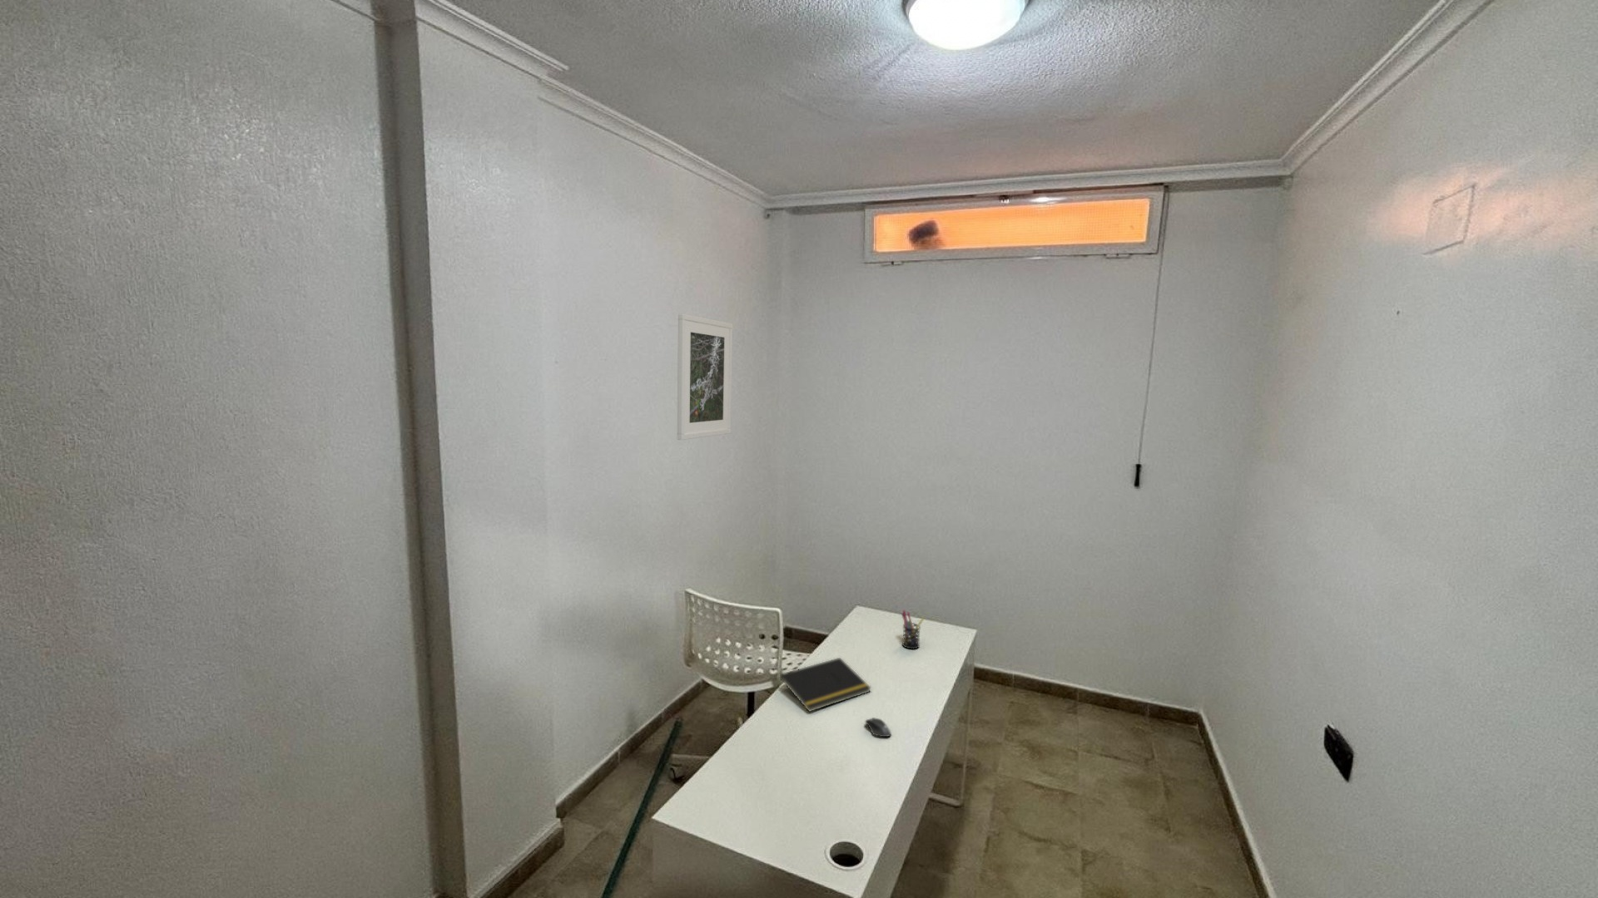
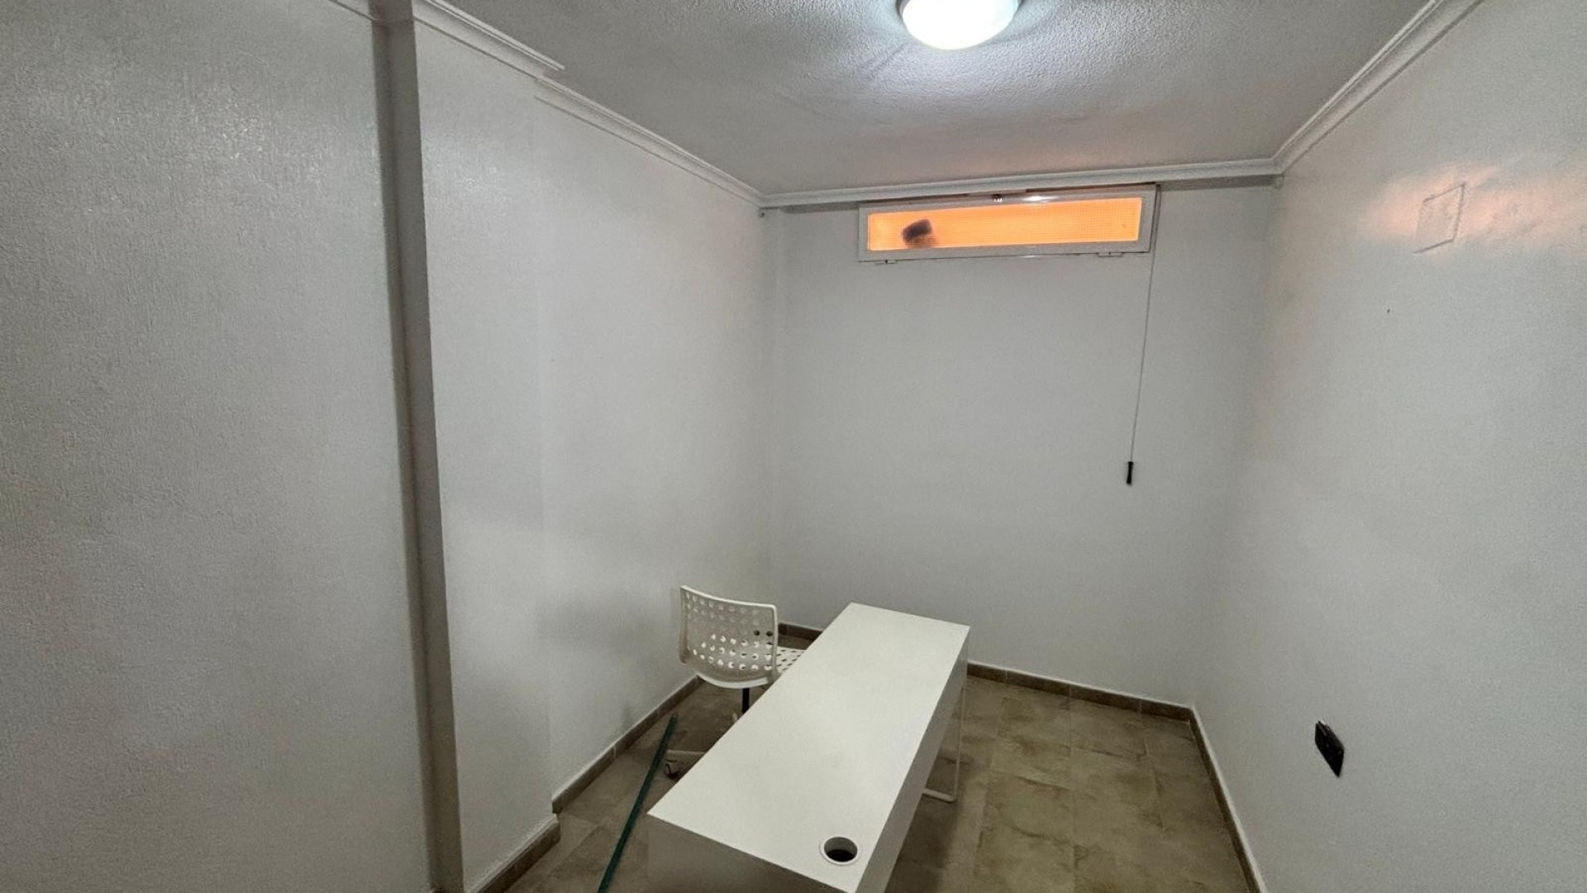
- notepad [777,657,873,713]
- computer mouse [864,717,892,738]
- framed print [677,312,733,441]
- pen holder [901,610,925,649]
